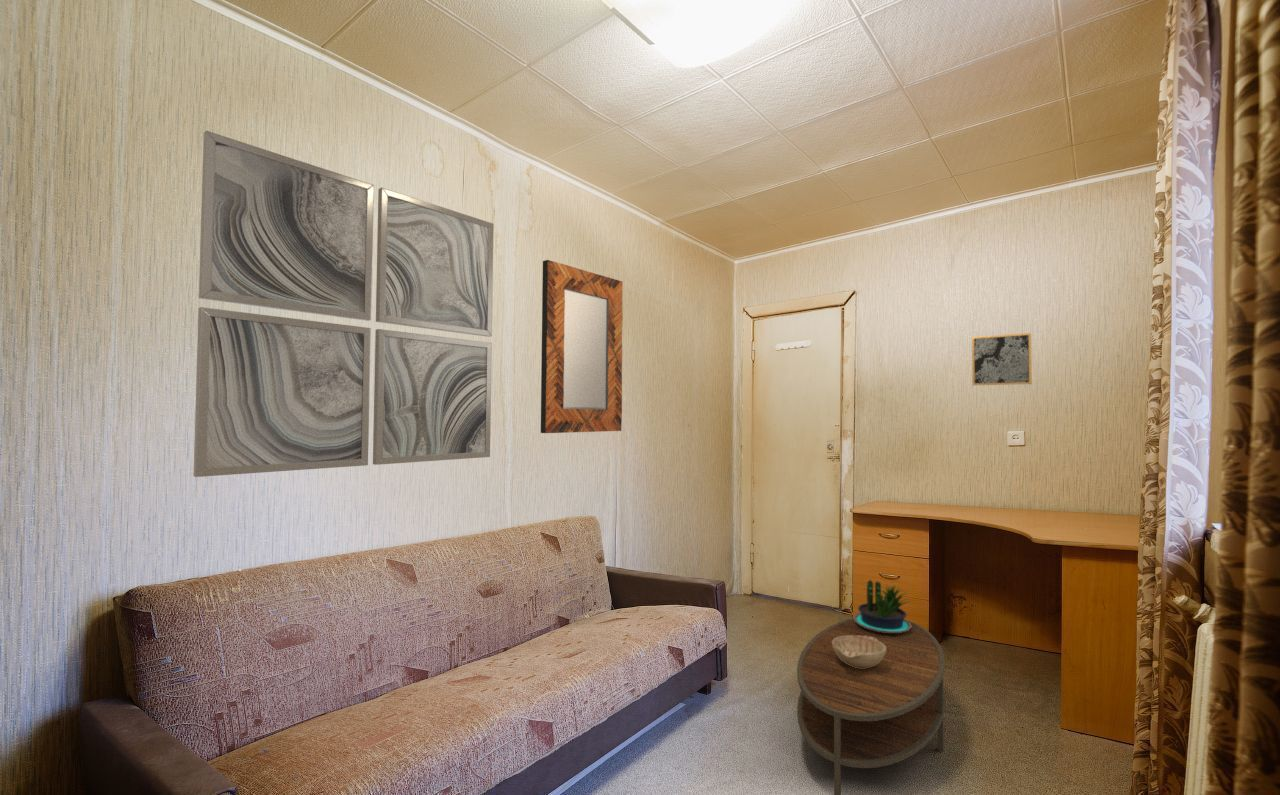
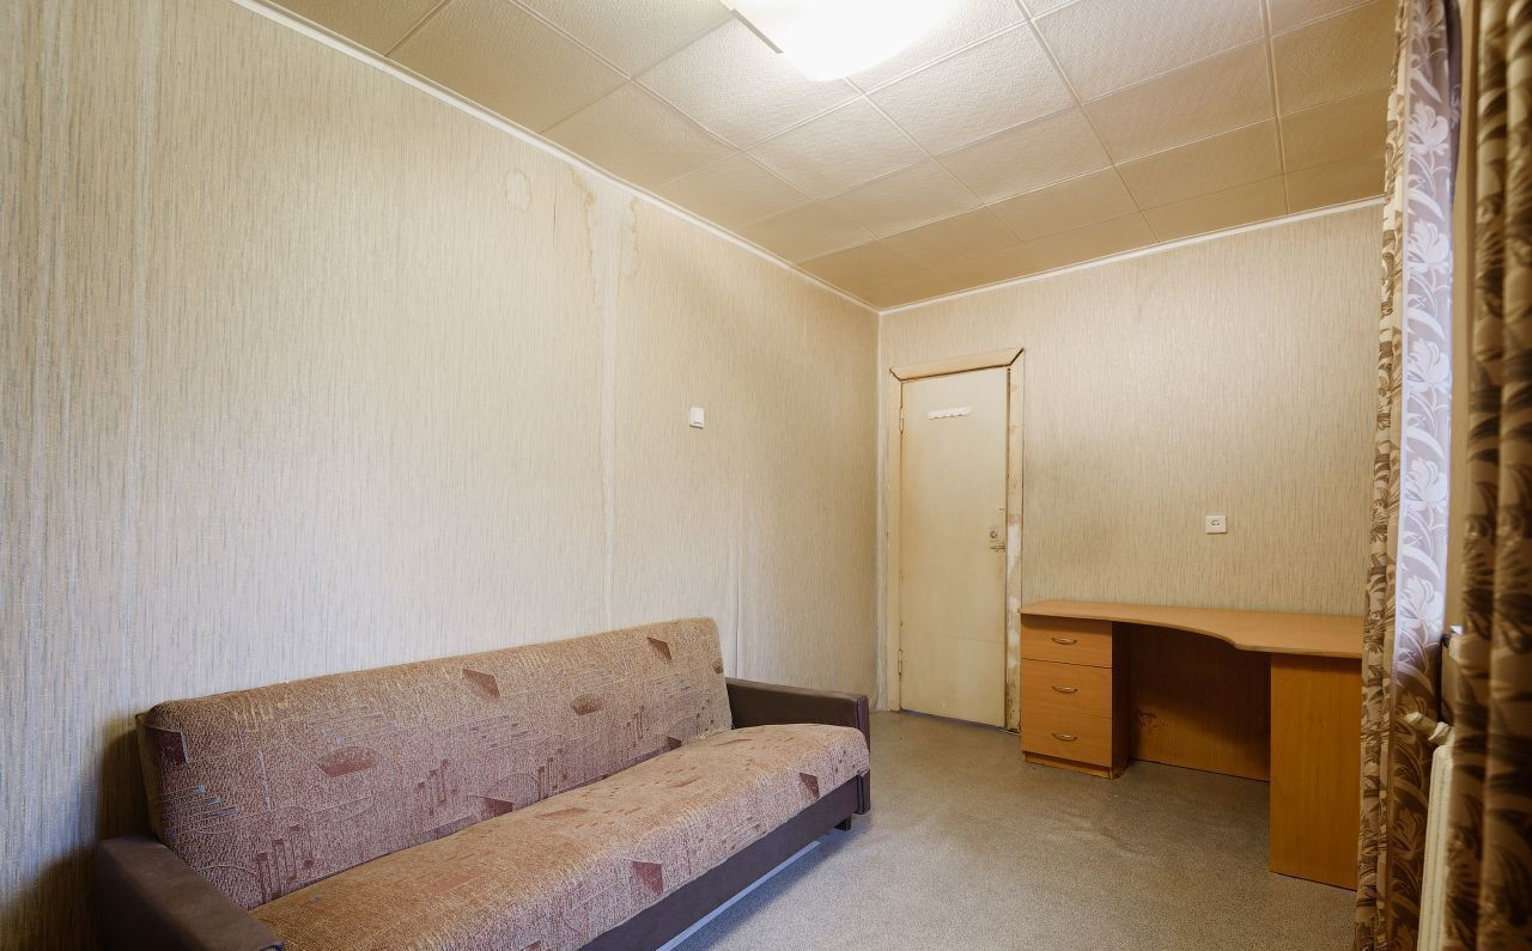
- decorative bowl [832,636,886,669]
- wall art [971,332,1033,386]
- potted plant [853,579,913,633]
- wall art [193,130,494,478]
- home mirror [540,259,624,434]
- coffee table [796,617,946,795]
